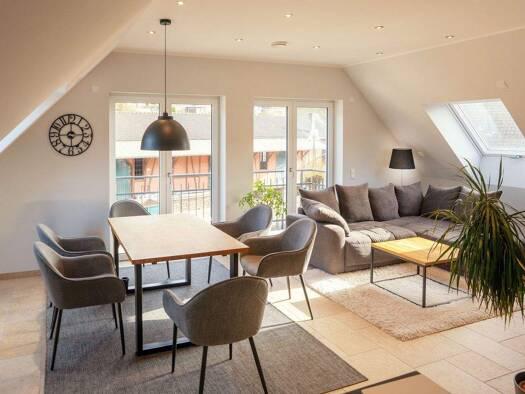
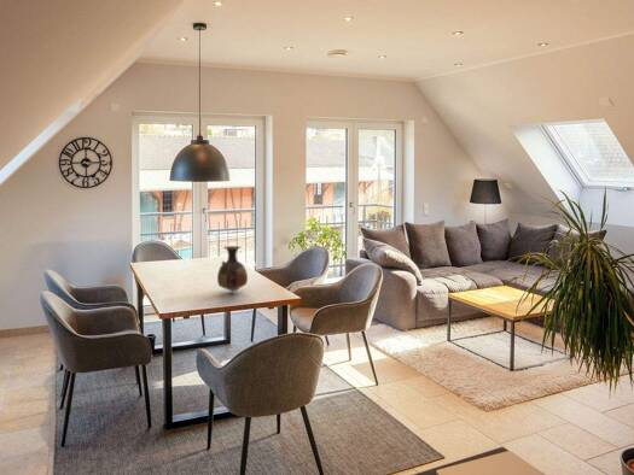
+ vase [216,245,249,293]
